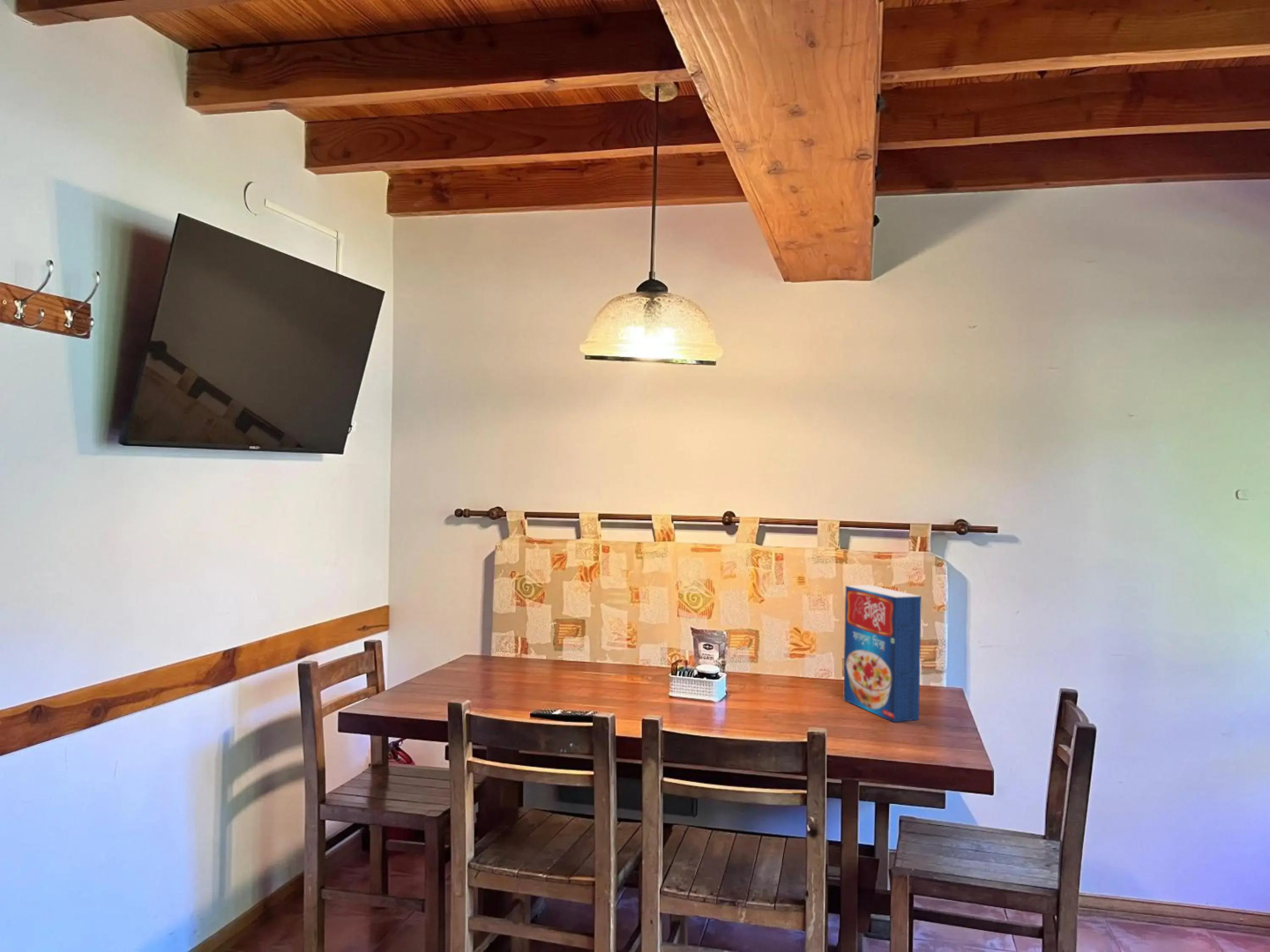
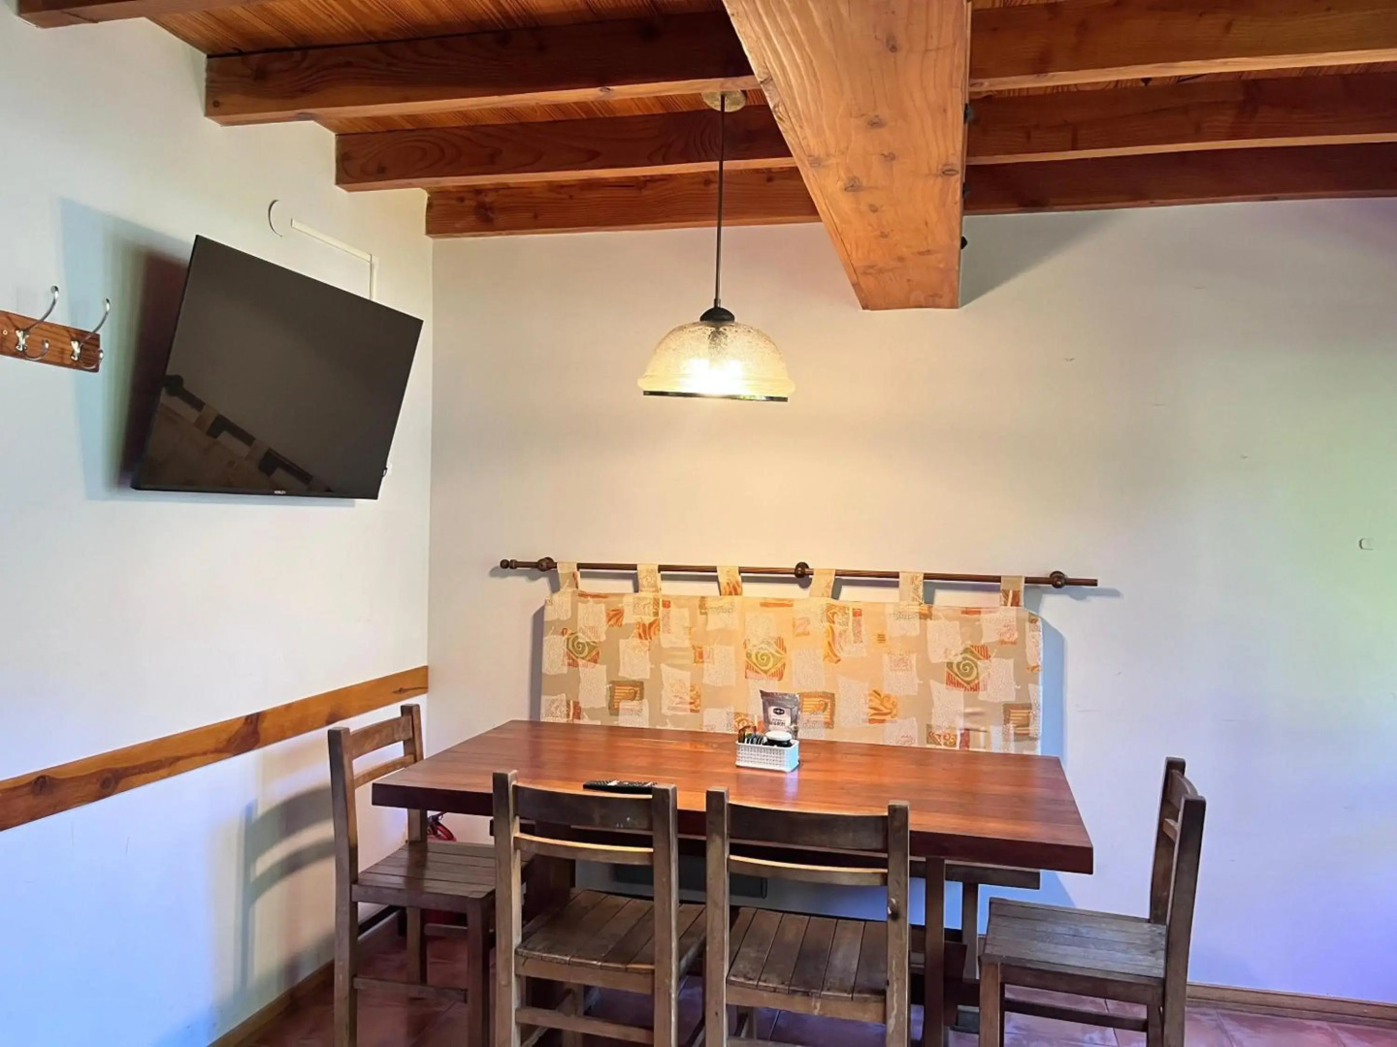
- cereal box [842,584,923,723]
